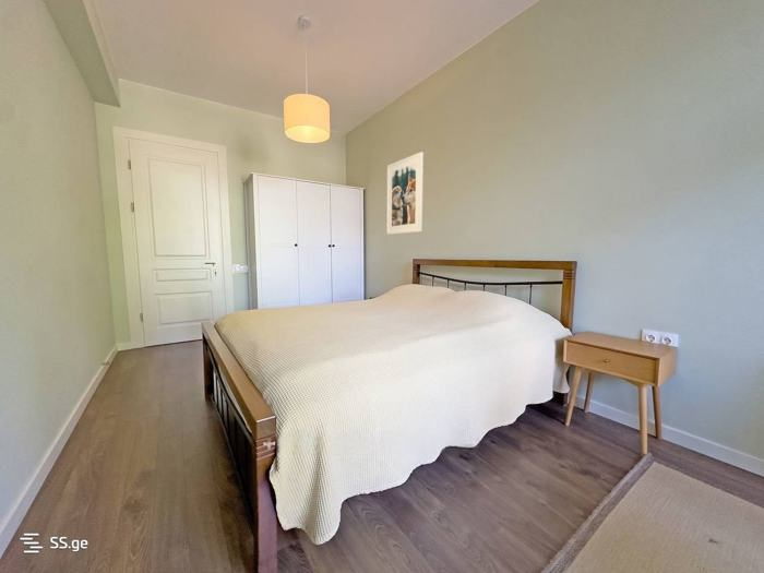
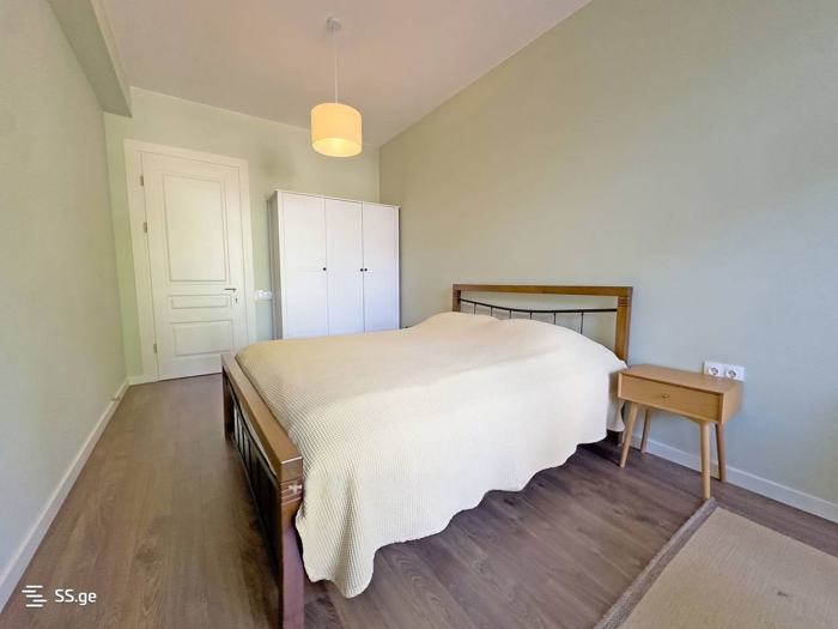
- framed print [385,151,425,236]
